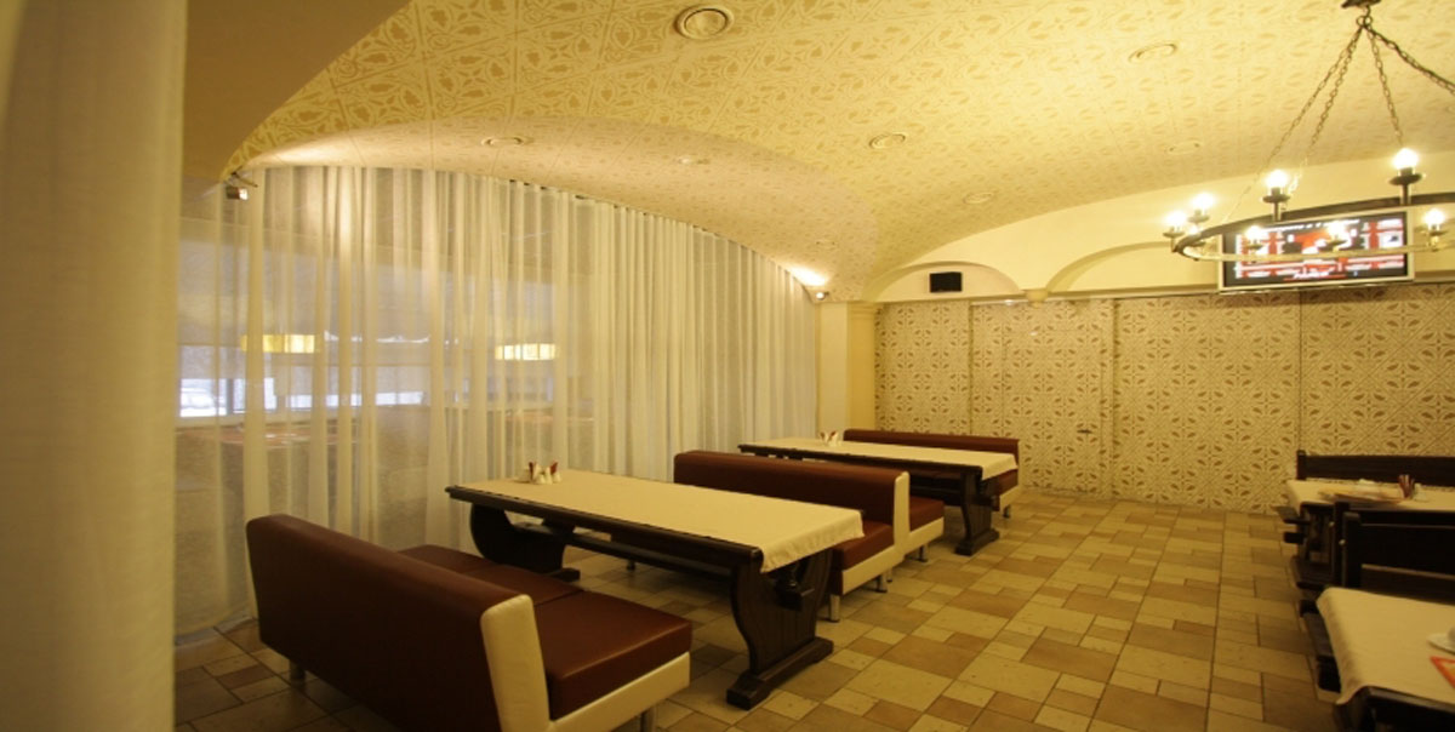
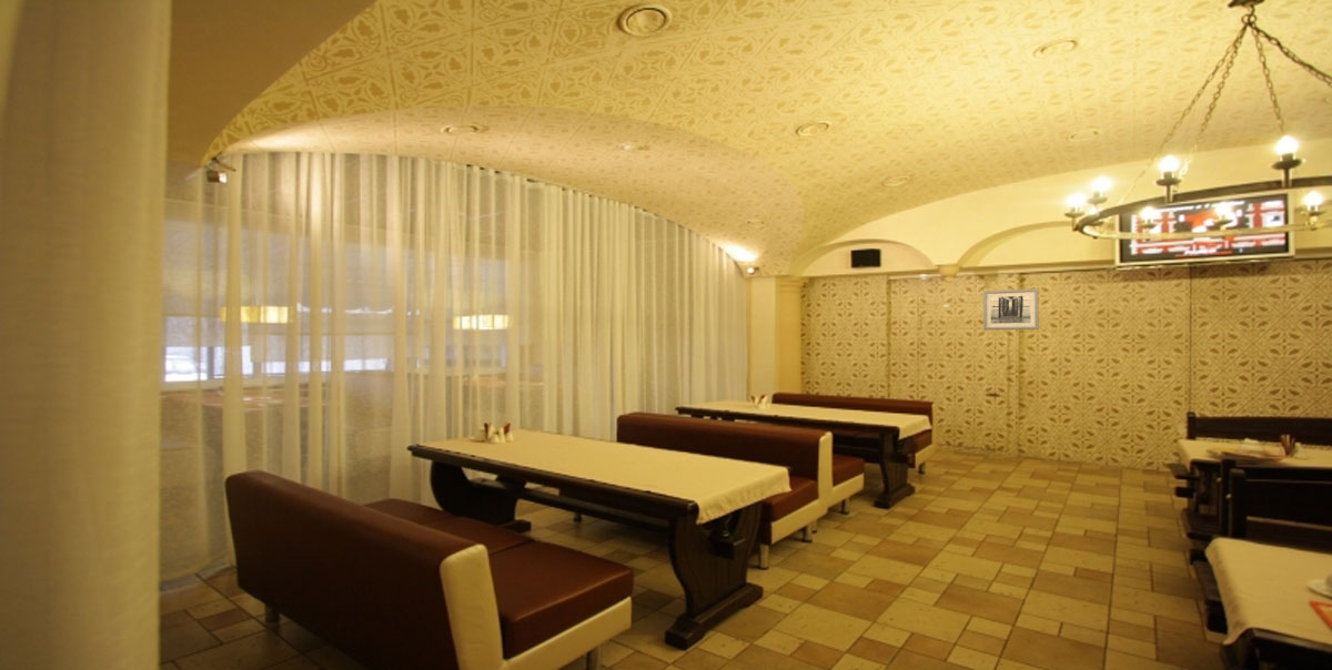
+ wall art [982,287,1040,331]
